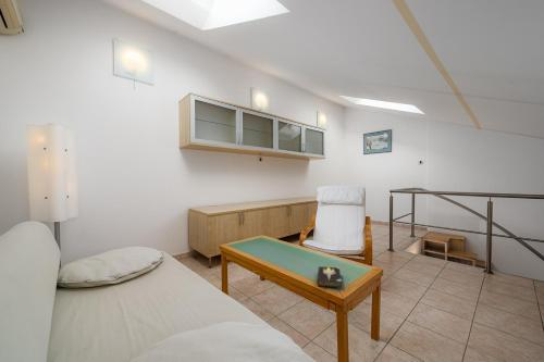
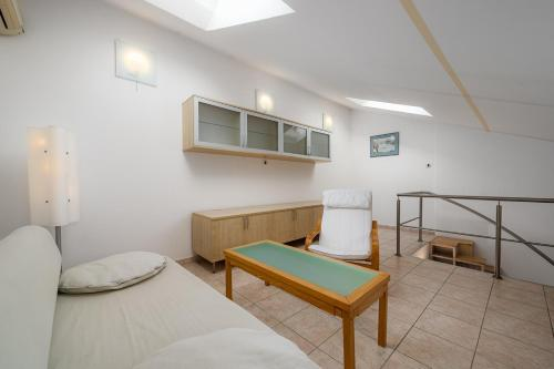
- hardback book [316,265,343,289]
